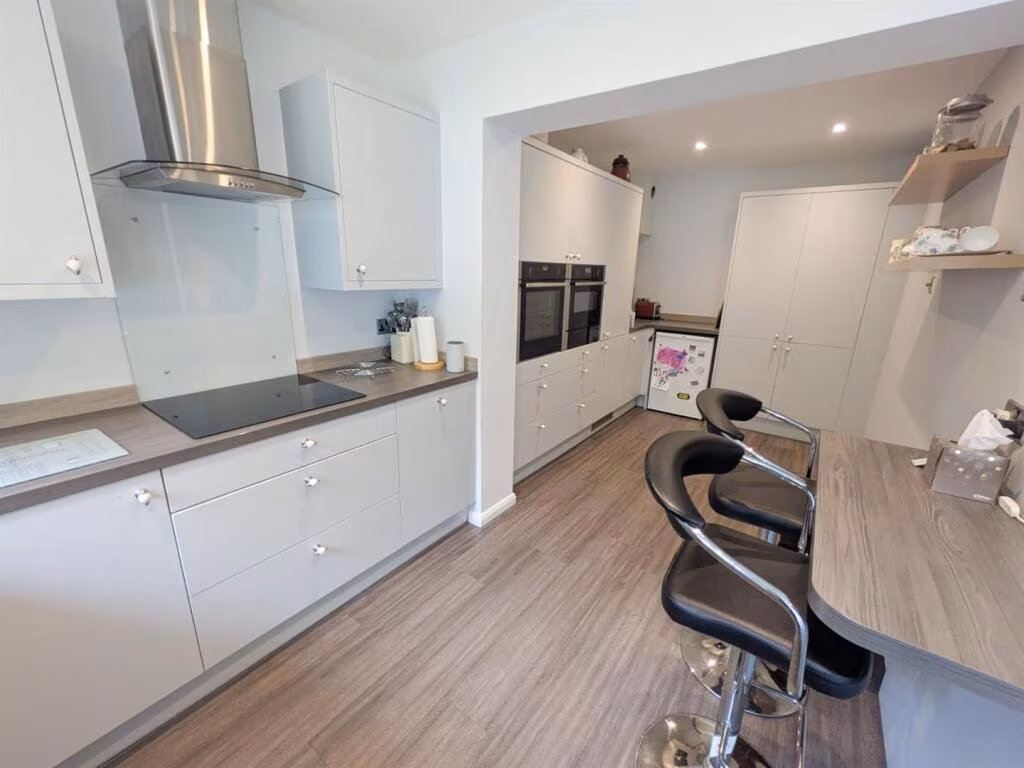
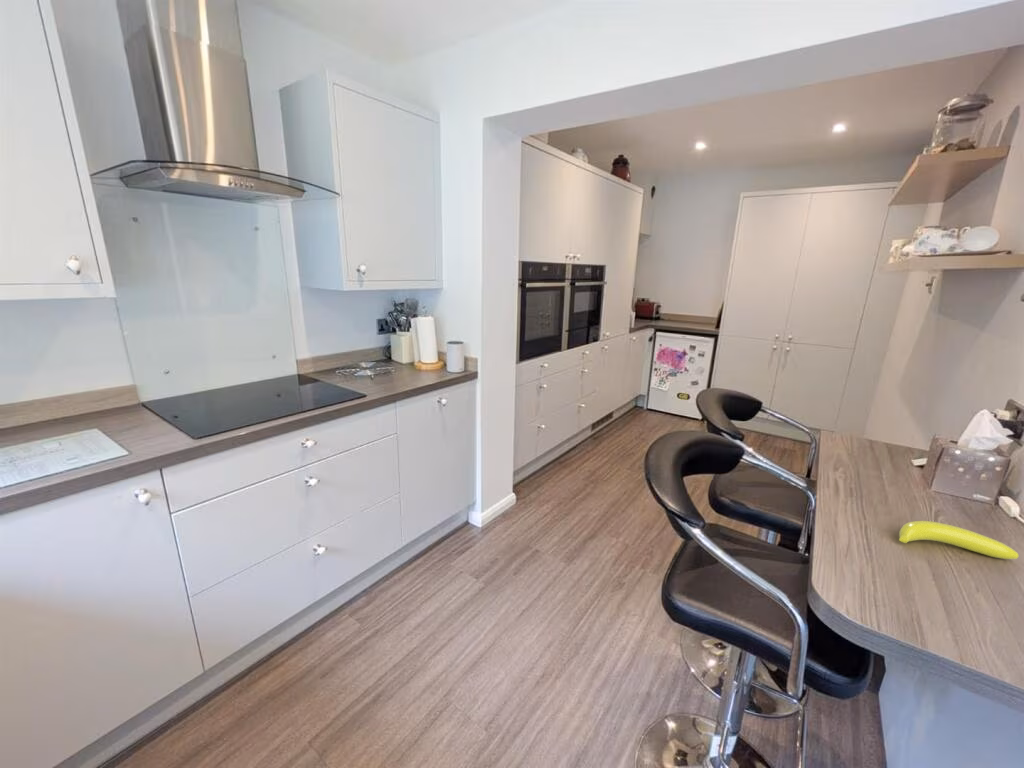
+ banana [898,520,1019,560]
